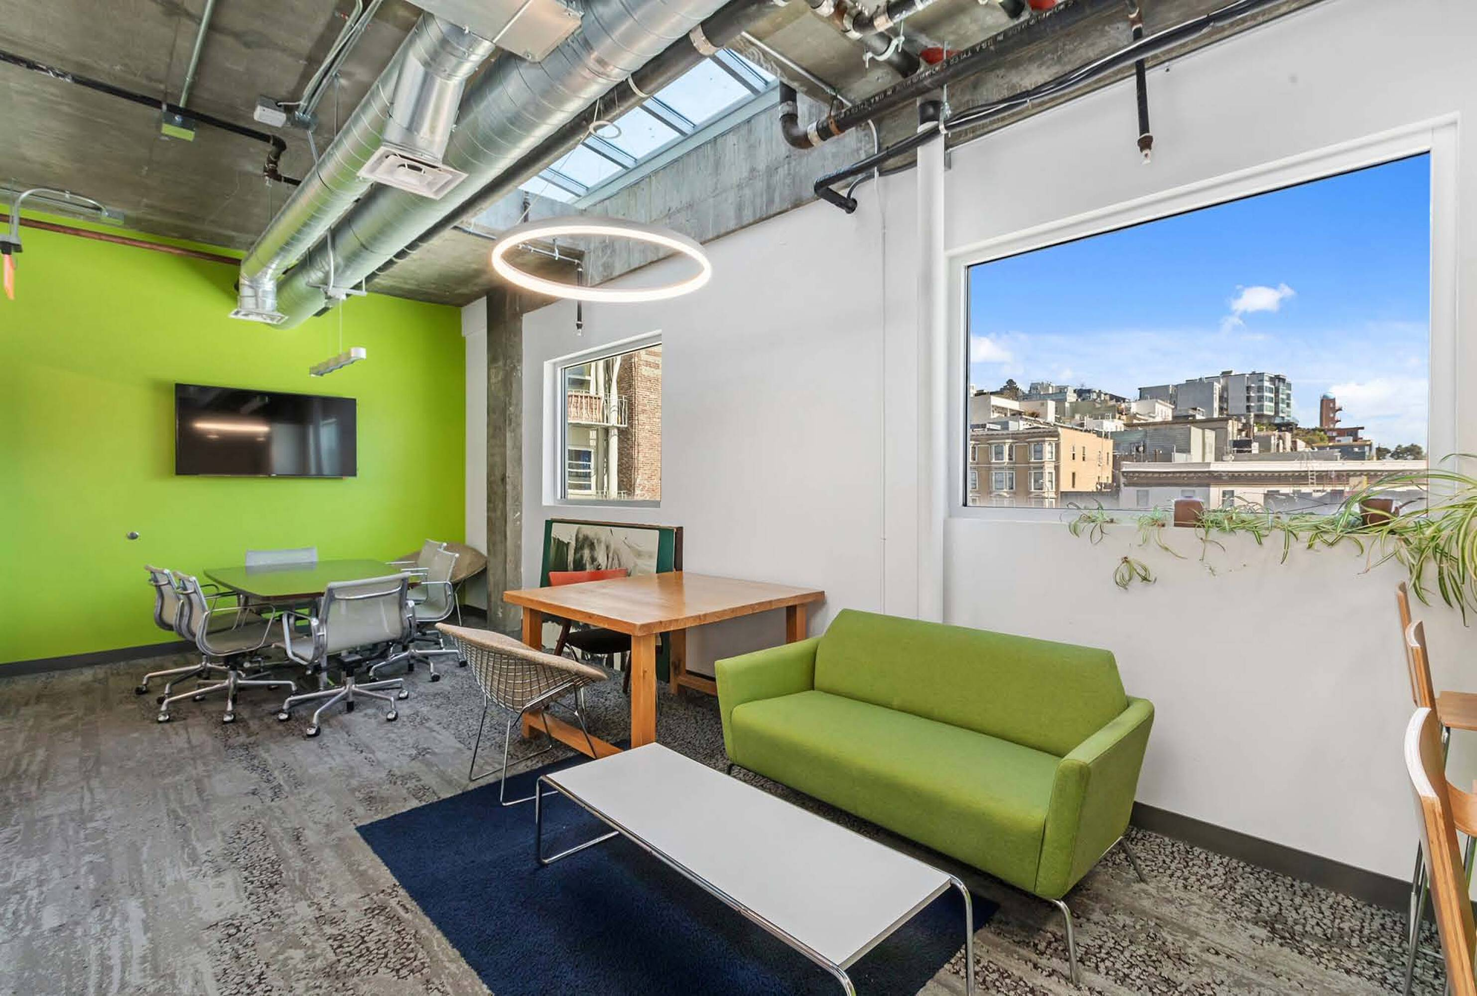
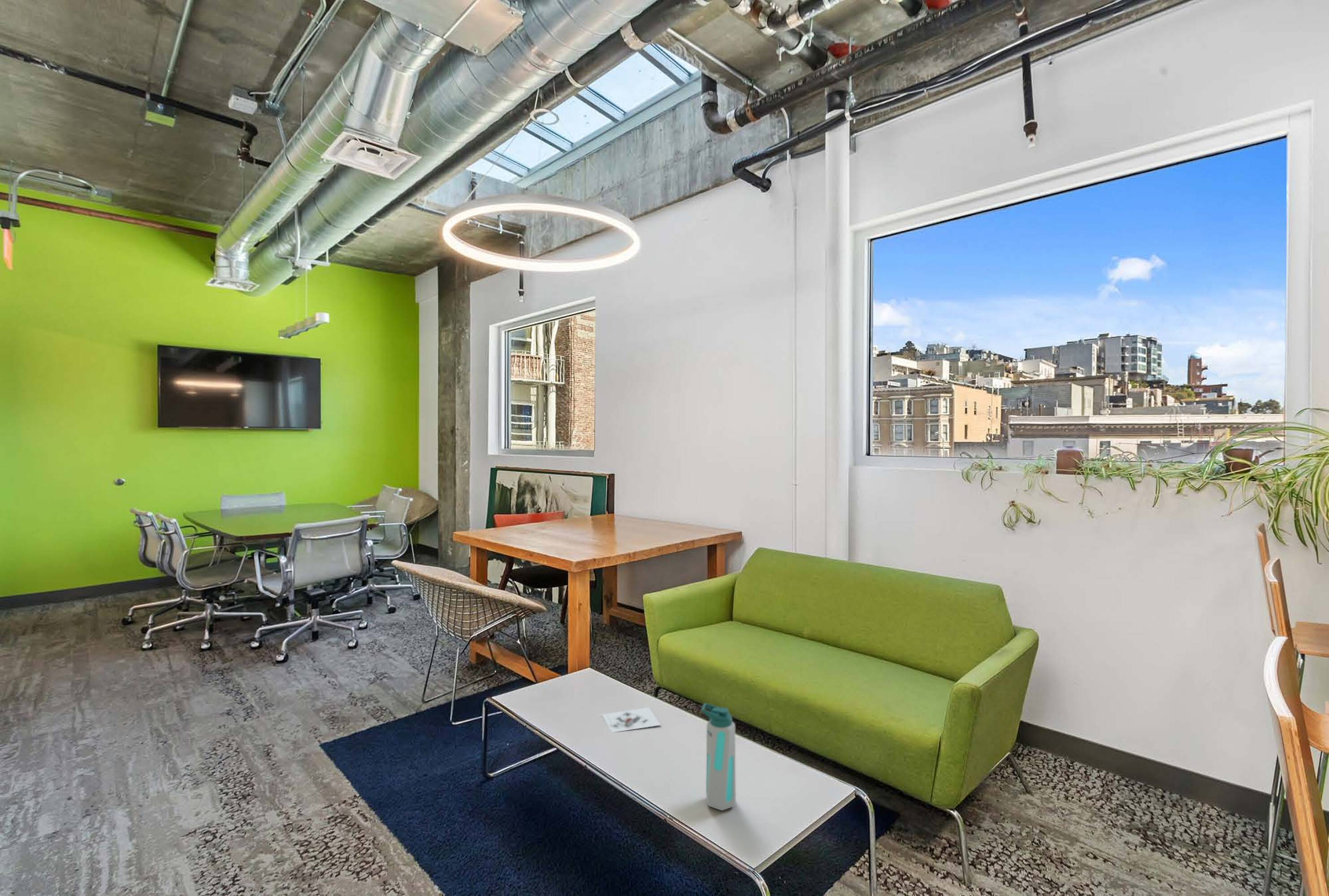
+ architectural model [599,707,662,733]
+ water bottle [701,702,736,811]
